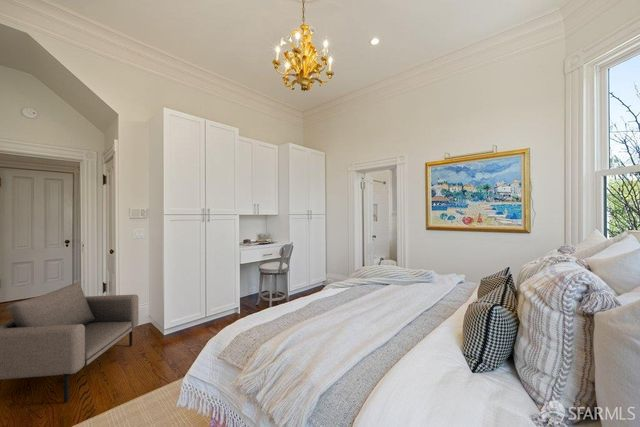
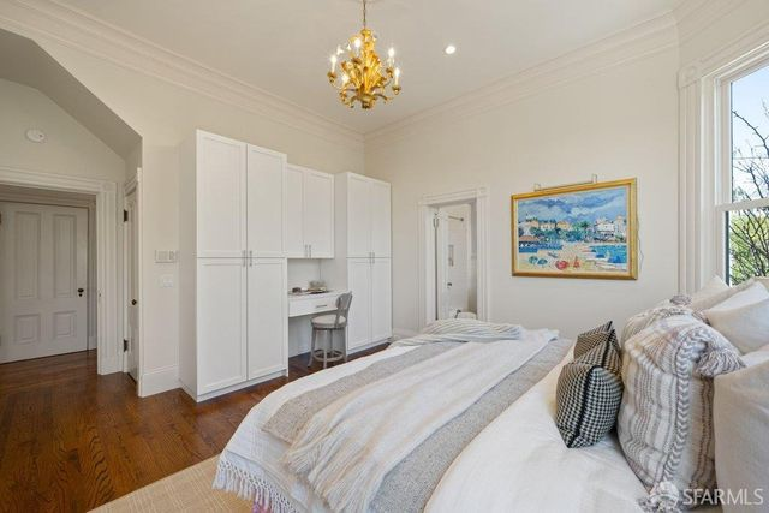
- armchair [0,281,139,403]
